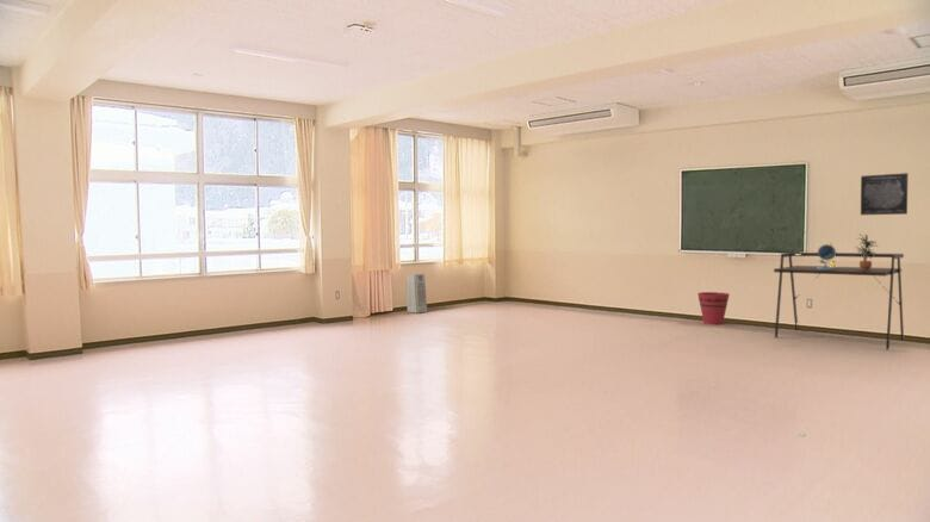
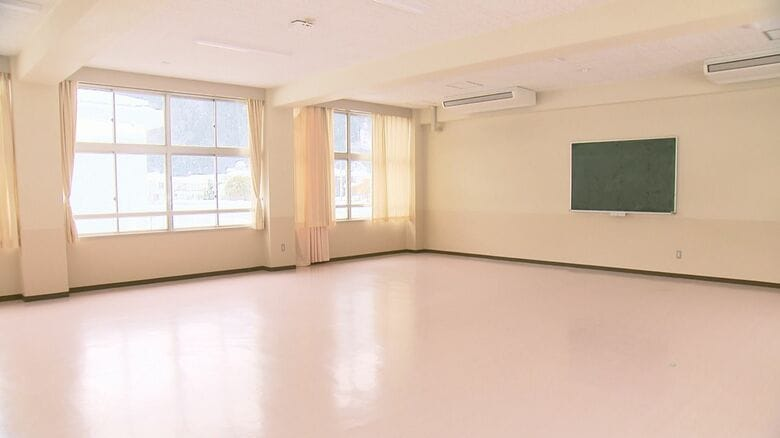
- bucket [696,291,731,325]
- potted plant [854,232,880,271]
- air purifier [405,273,428,313]
- wall art [860,172,909,216]
- globe [817,242,837,269]
- desk [773,251,905,350]
